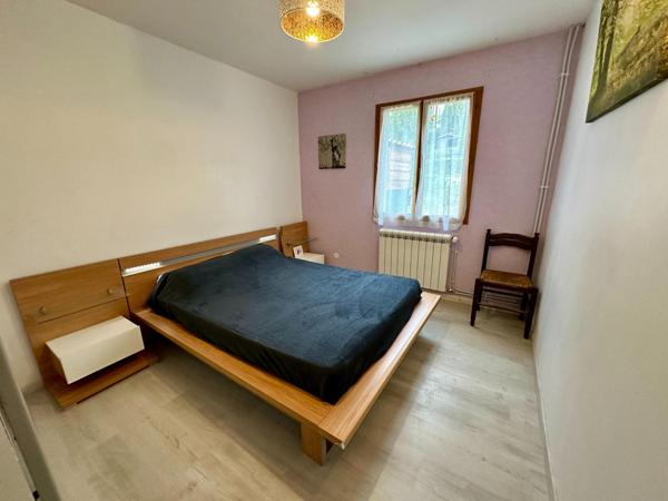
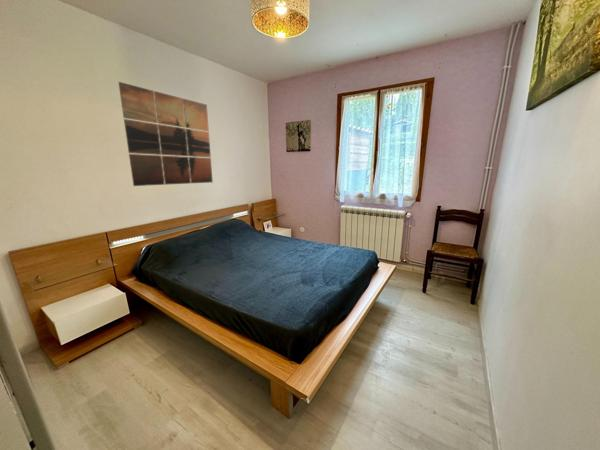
+ wall art [117,81,214,187]
